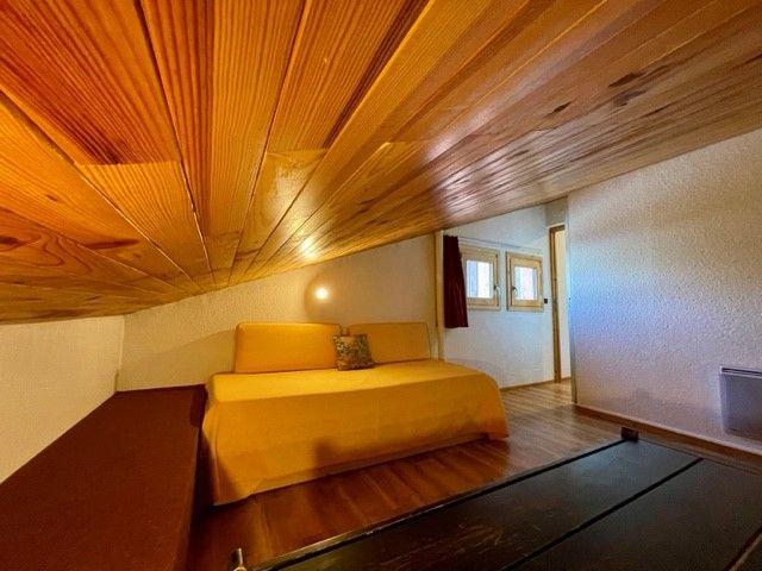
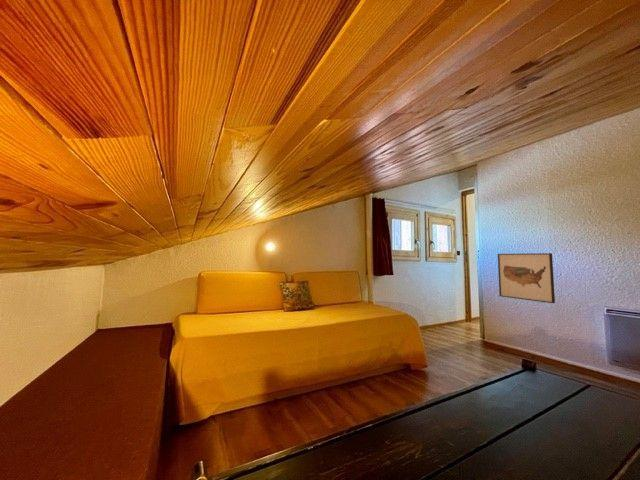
+ wall art [497,252,556,304]
